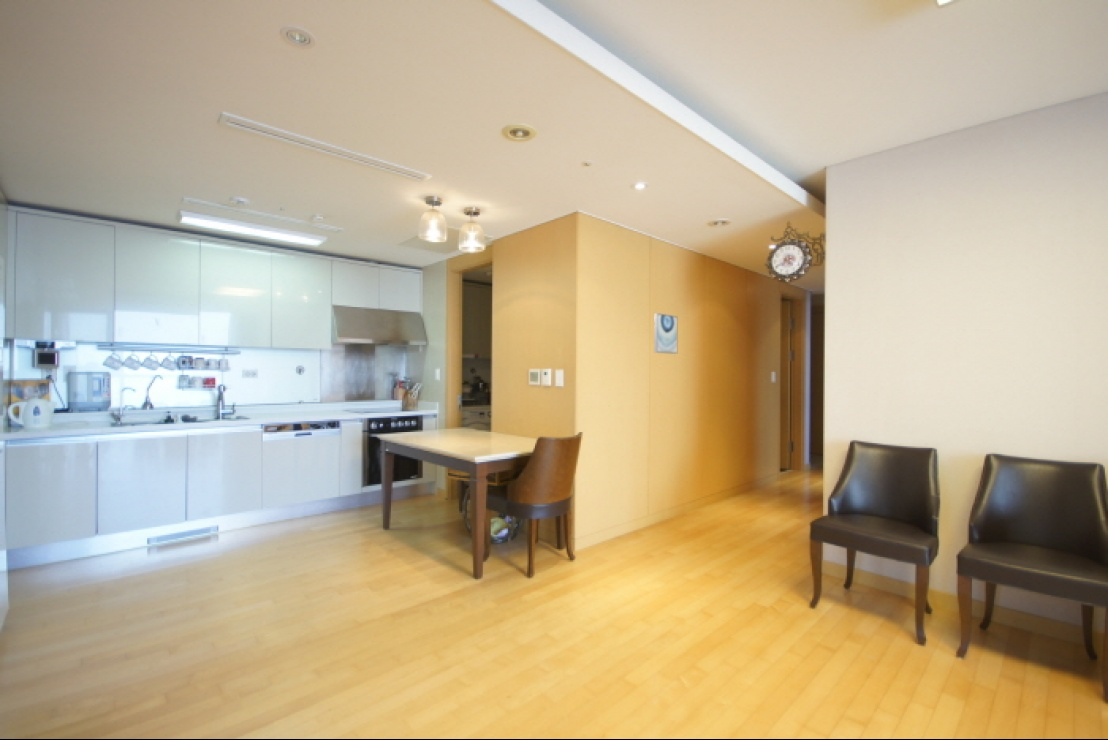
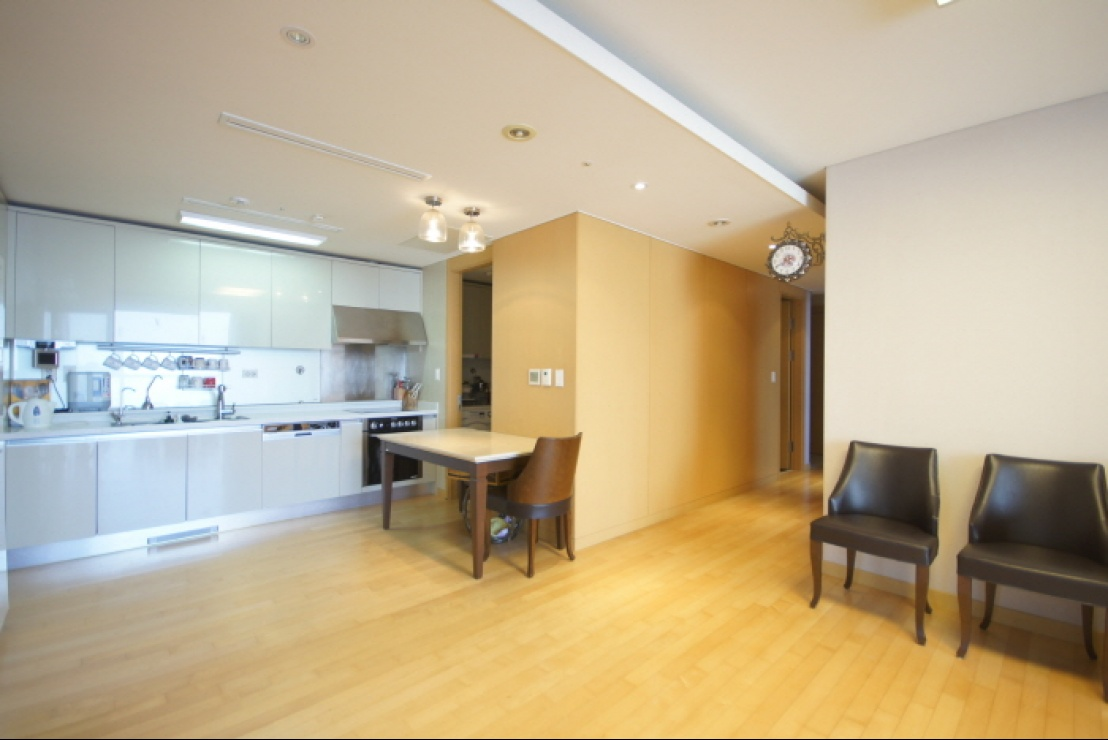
- wall art [653,312,678,355]
